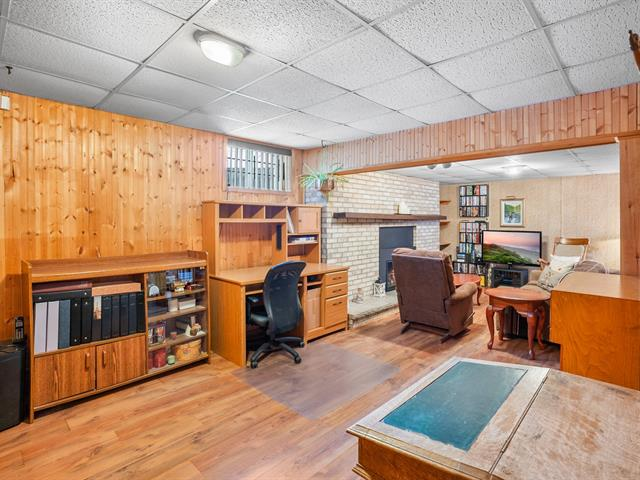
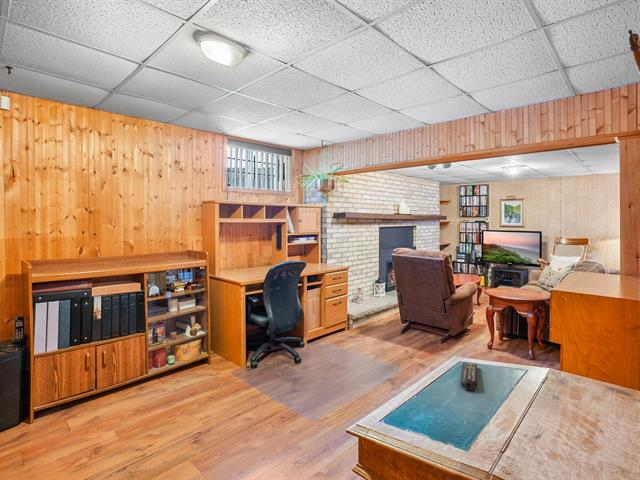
+ remote control [460,361,478,391]
